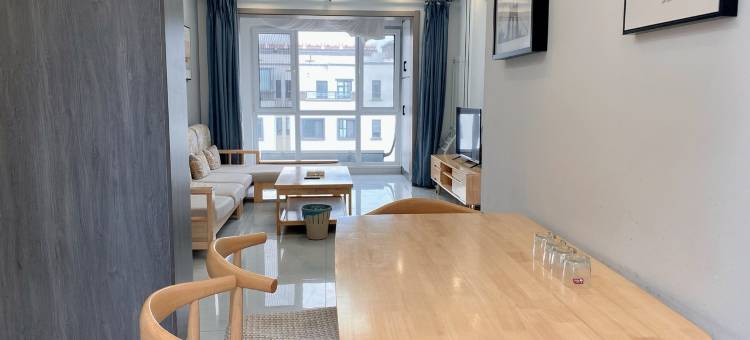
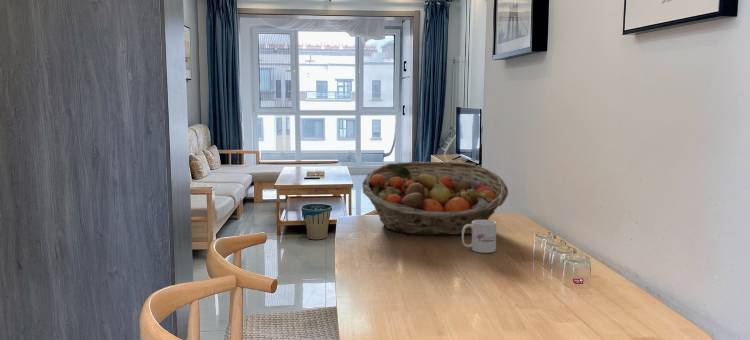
+ mug [461,219,497,254]
+ fruit basket [361,161,509,236]
